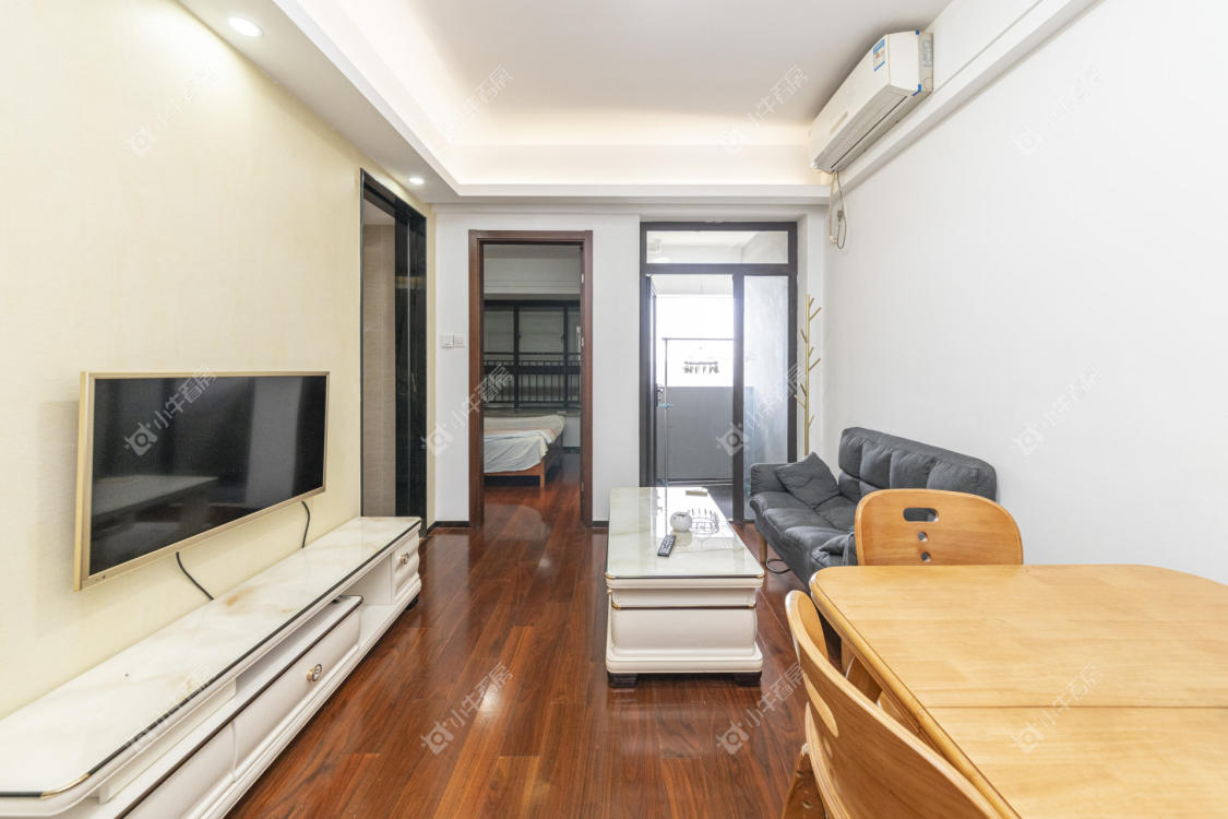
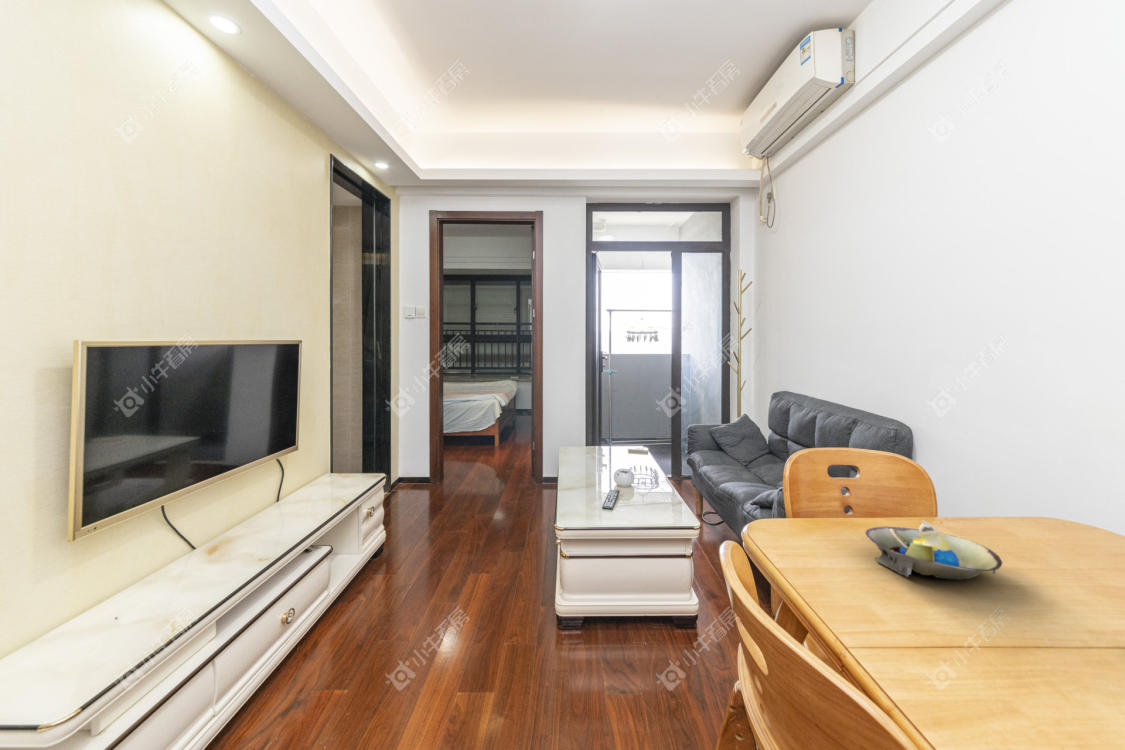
+ decorative bowl [864,519,1003,581]
